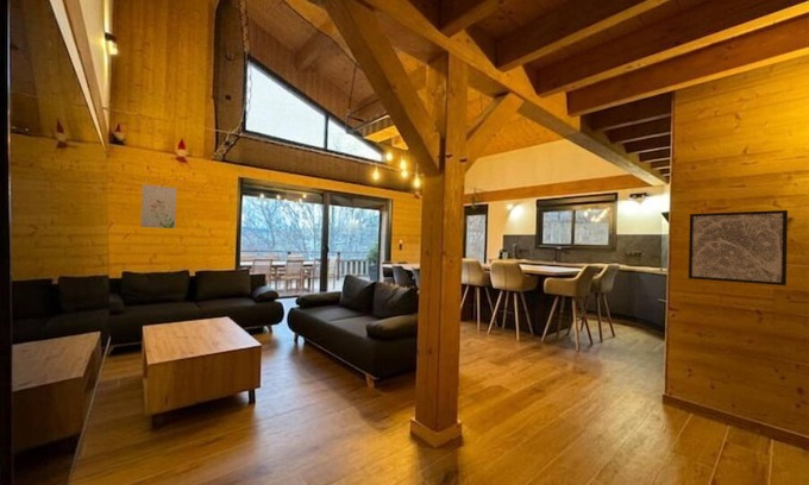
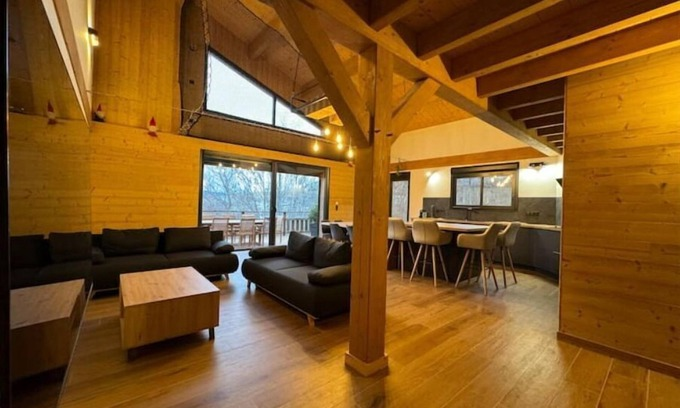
- wall art [688,209,789,286]
- wall art [139,183,177,229]
